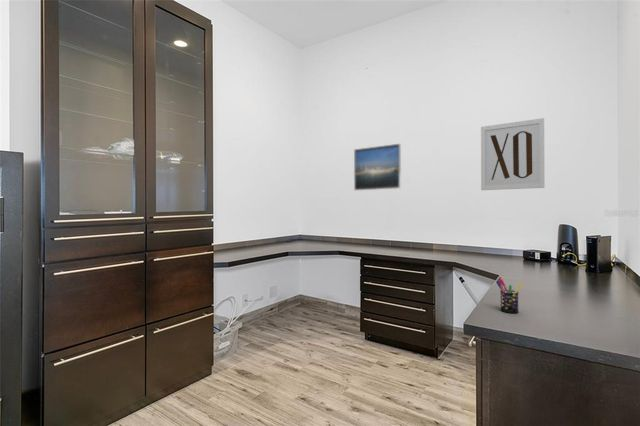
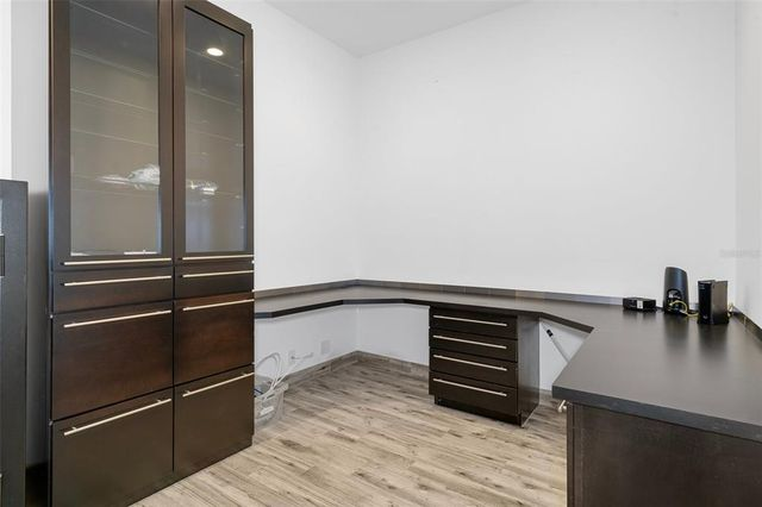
- pen holder [495,276,523,314]
- wall art [480,117,545,191]
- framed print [353,143,402,191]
